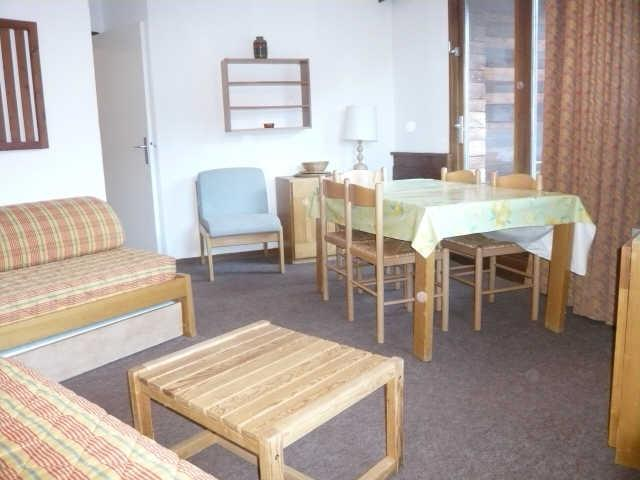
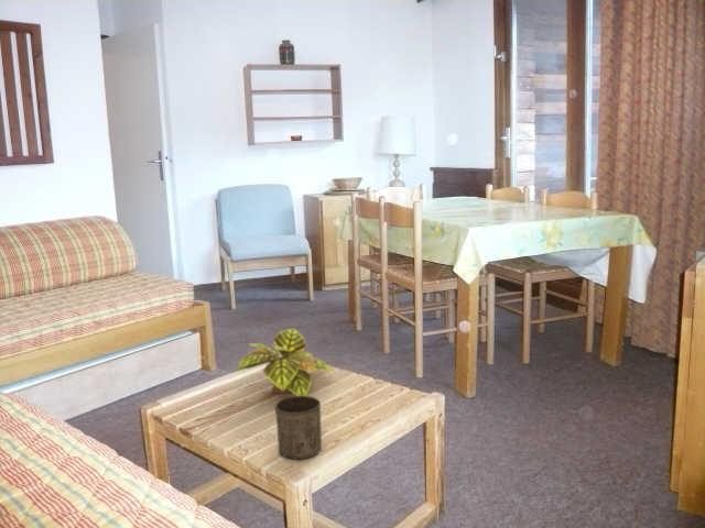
+ plant [230,327,337,396]
+ cup [274,395,323,461]
